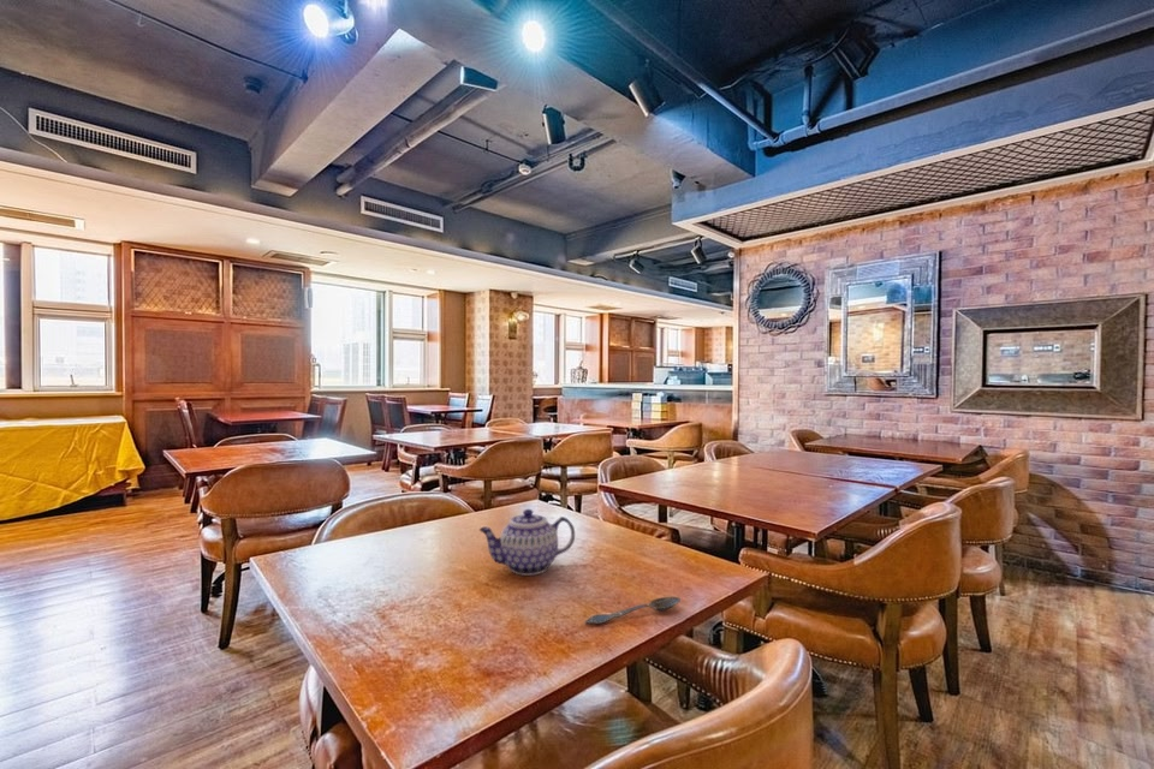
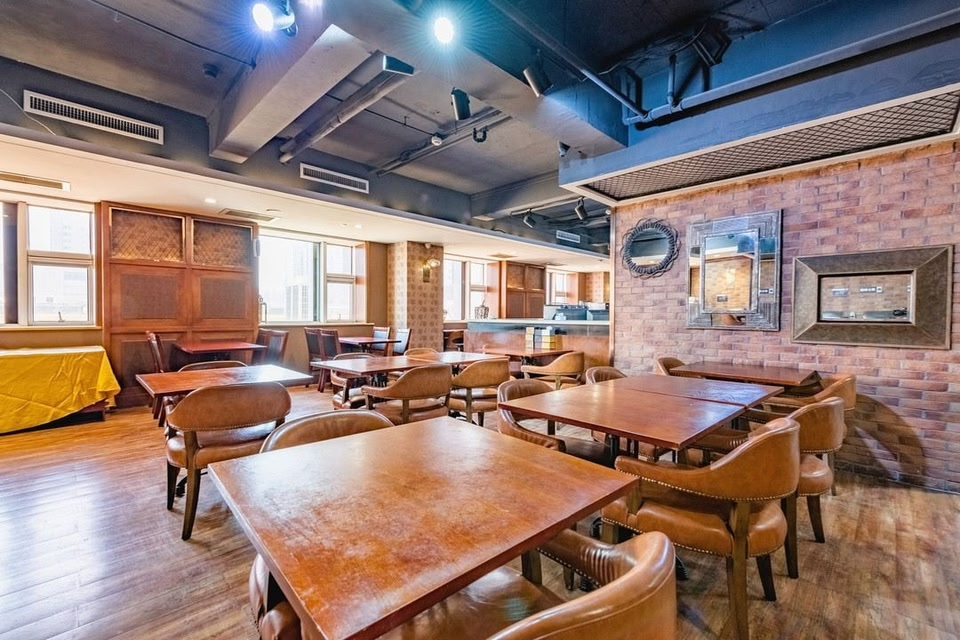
- teapot [478,508,576,577]
- spoon [583,596,682,625]
